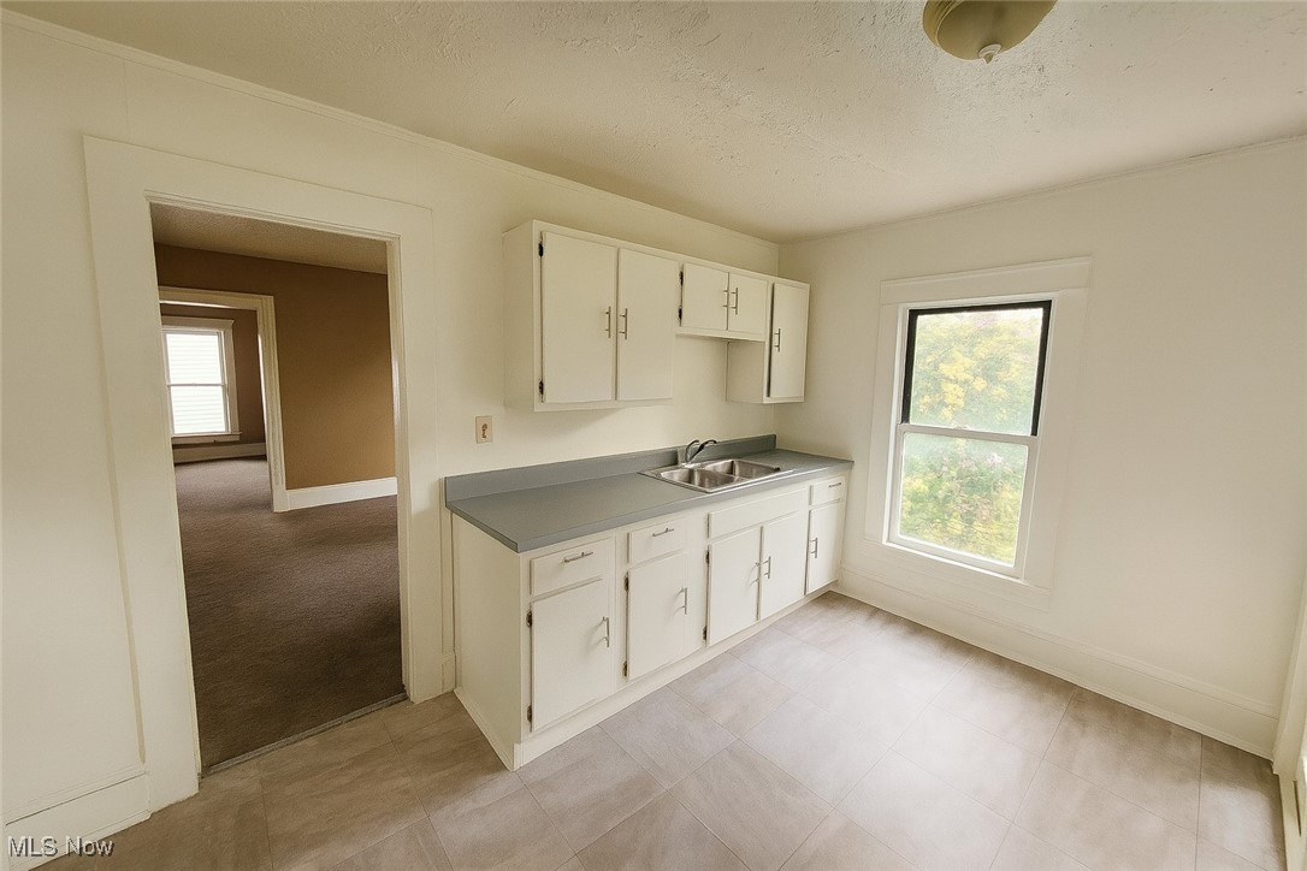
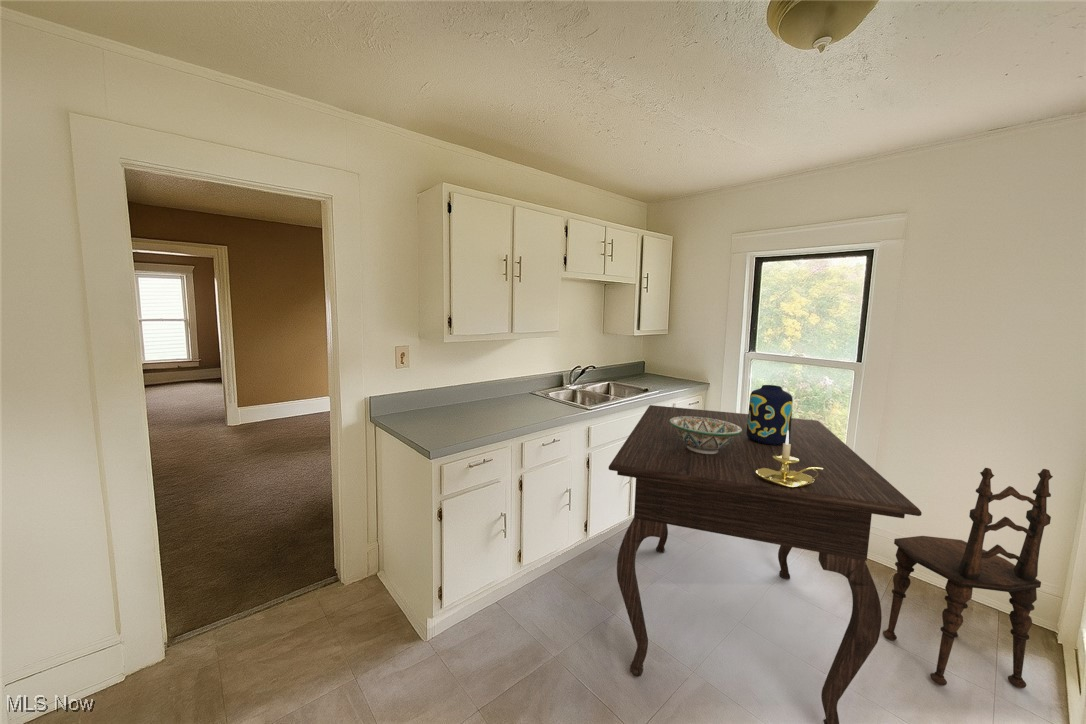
+ dining chair [882,467,1054,689]
+ vase [747,384,794,445]
+ dining table [608,404,923,724]
+ candle holder [756,431,823,488]
+ decorative bowl [669,416,742,454]
